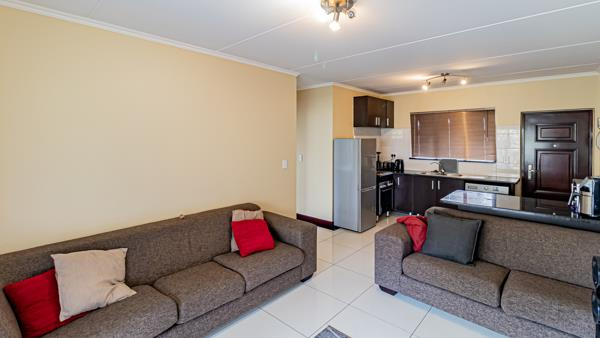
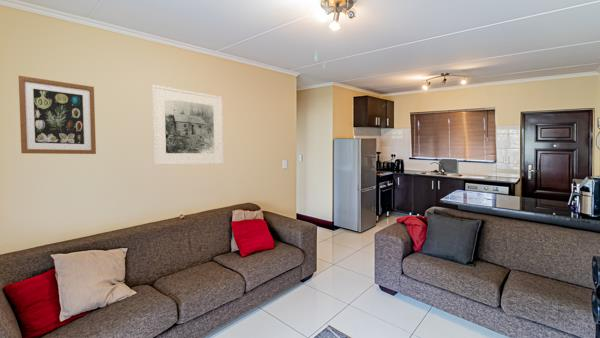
+ wall art [18,75,97,155]
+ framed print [151,84,224,166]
